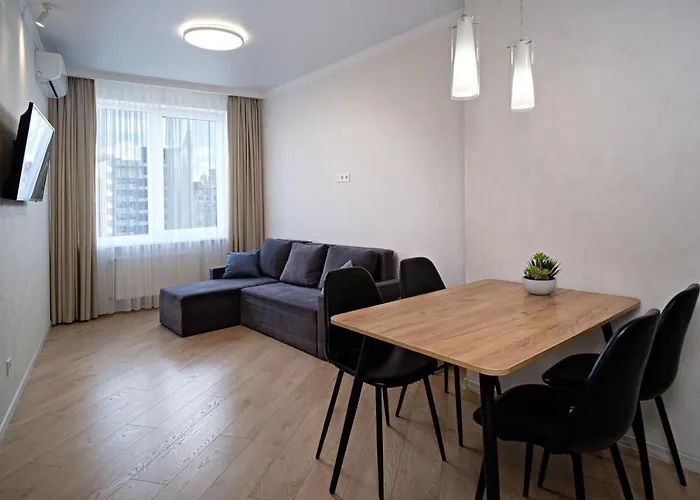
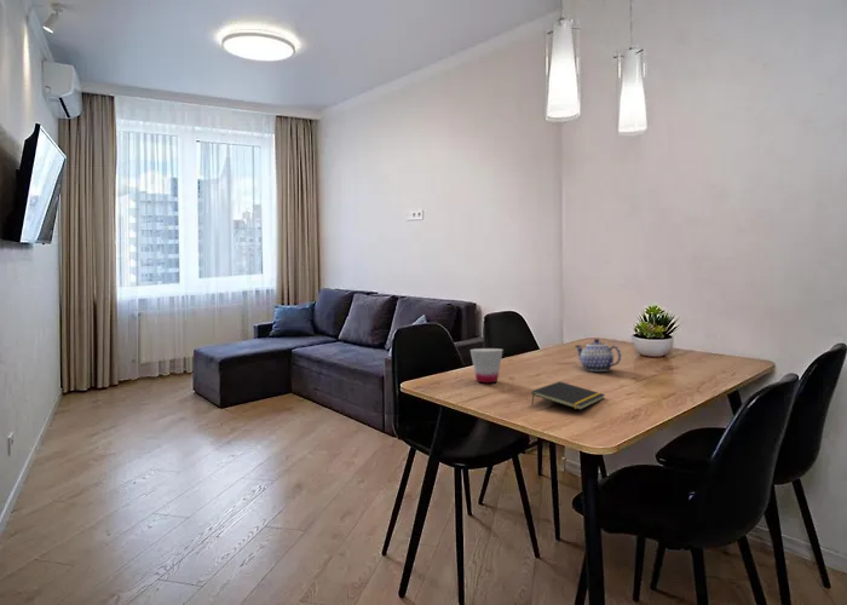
+ teapot [574,338,622,373]
+ cup [469,347,505,384]
+ notepad [530,380,606,411]
